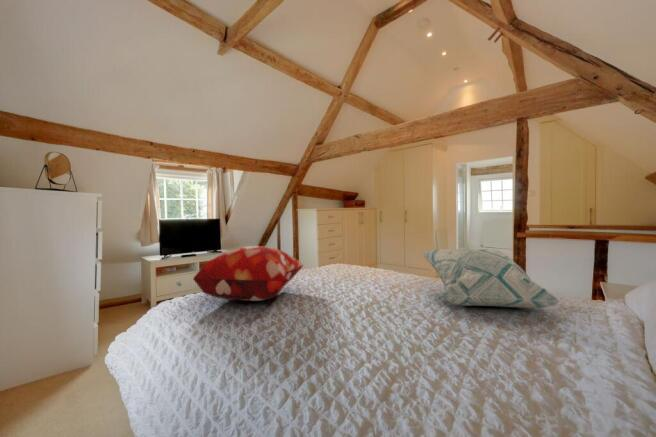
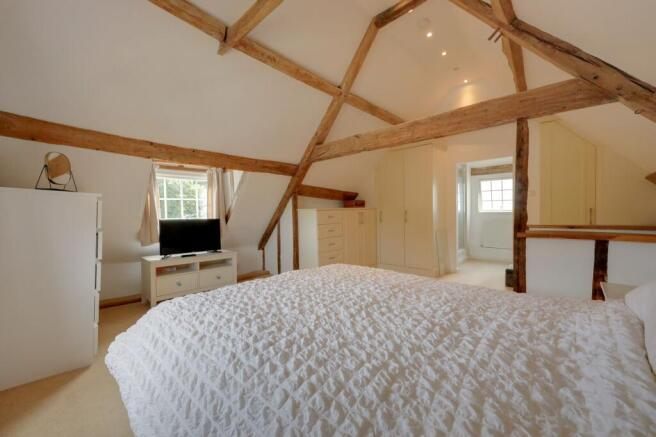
- decorative pillow [192,245,304,302]
- decorative pillow [419,248,561,309]
